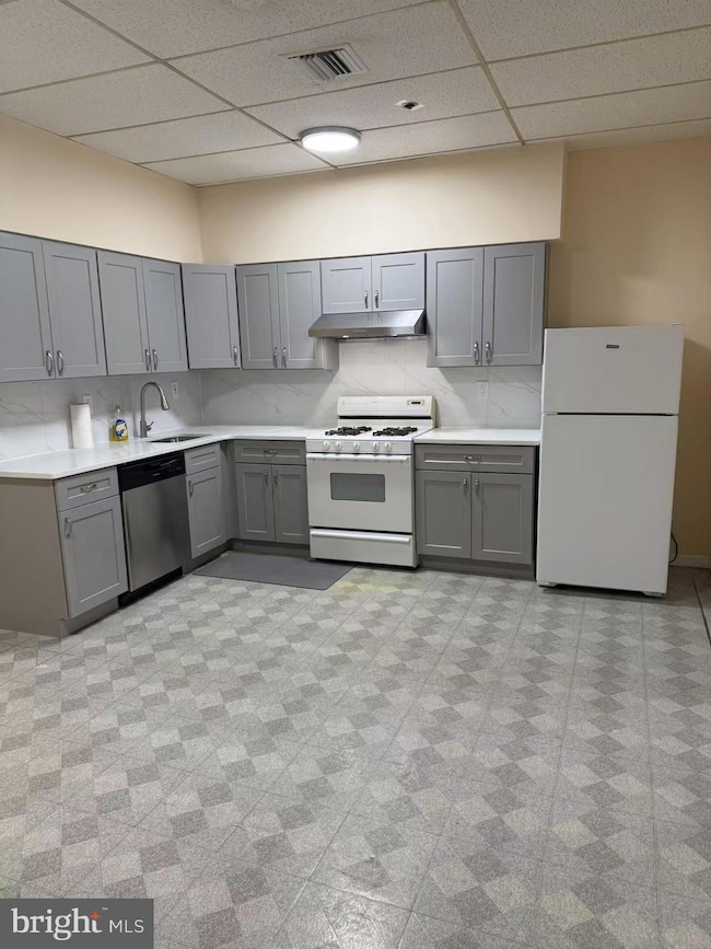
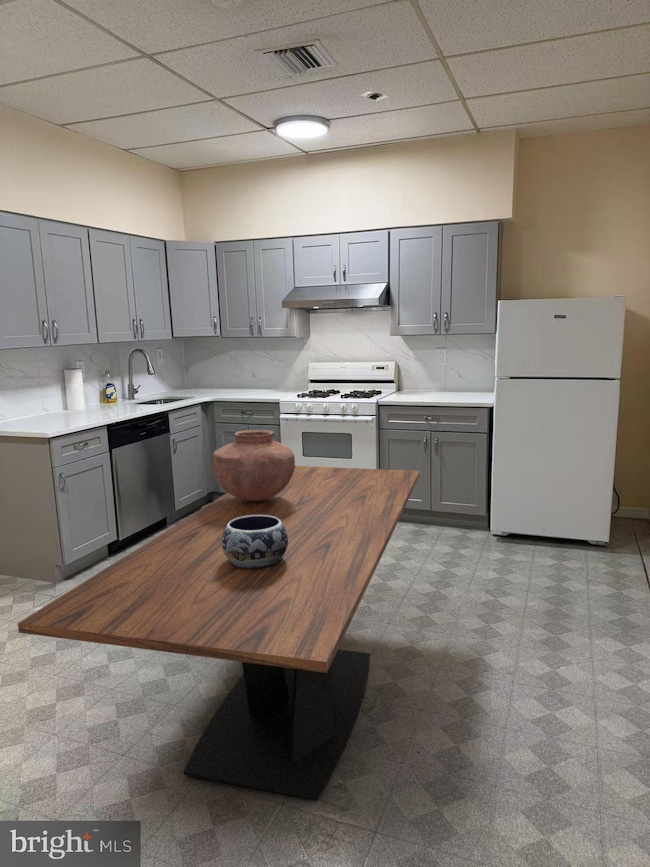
+ vase [210,429,296,501]
+ decorative bowl [222,515,288,569]
+ dining table [17,465,421,801]
